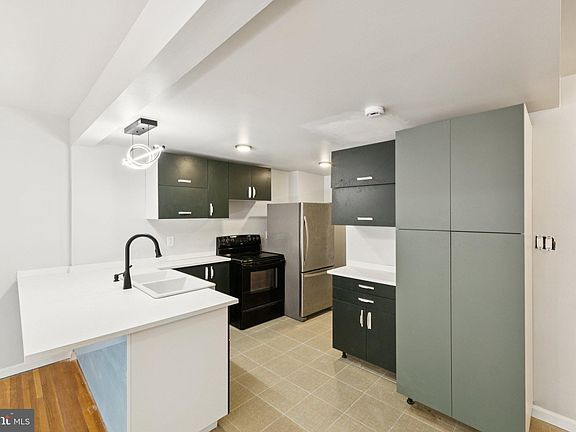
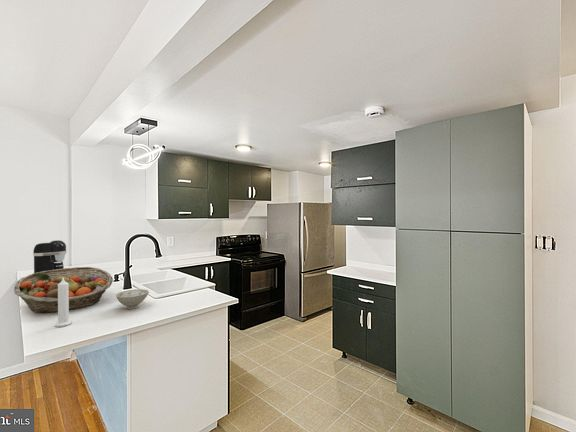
+ bowl [114,288,150,310]
+ fruit basket [13,266,114,314]
+ coffee maker [32,239,67,273]
+ candle [54,278,73,328]
